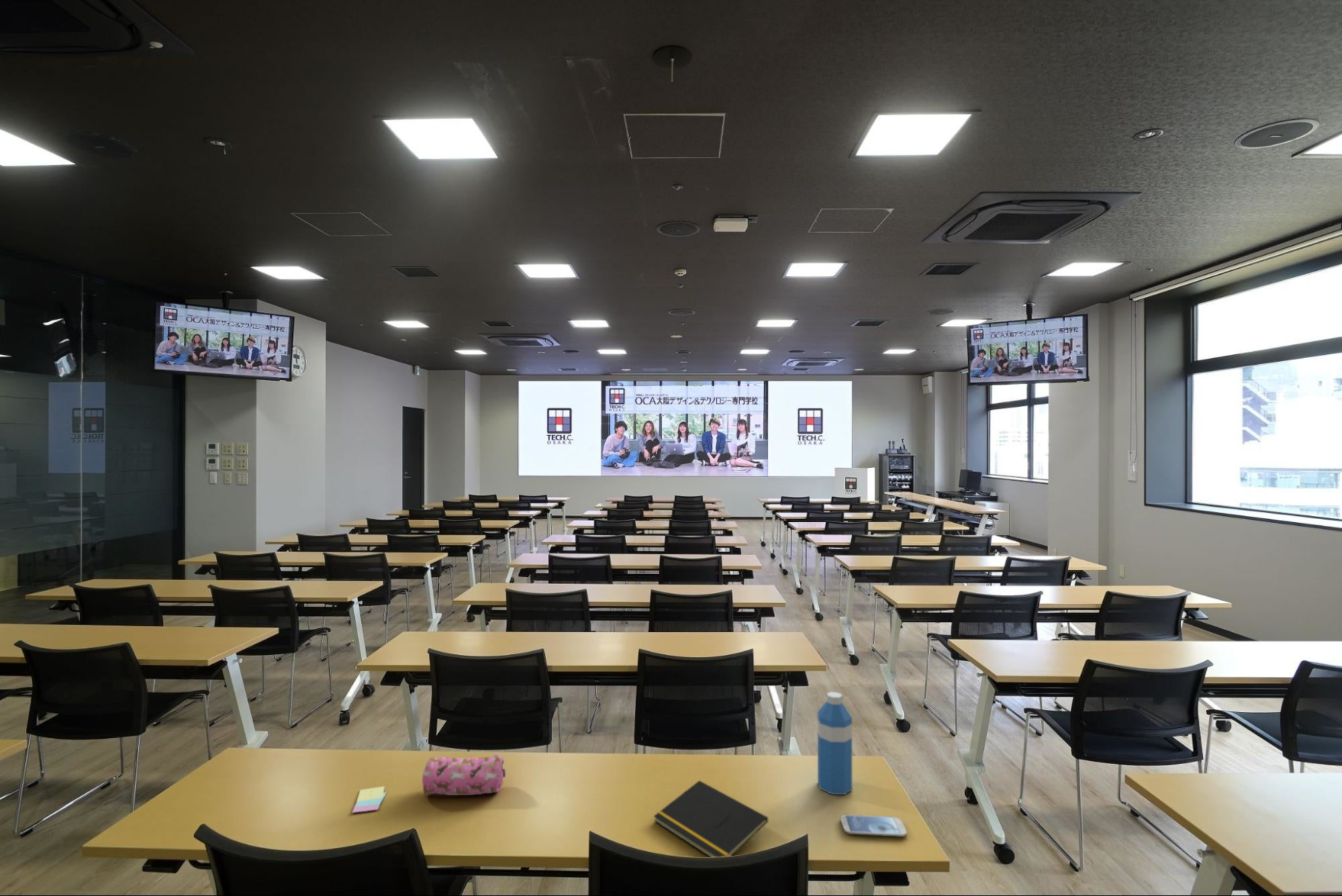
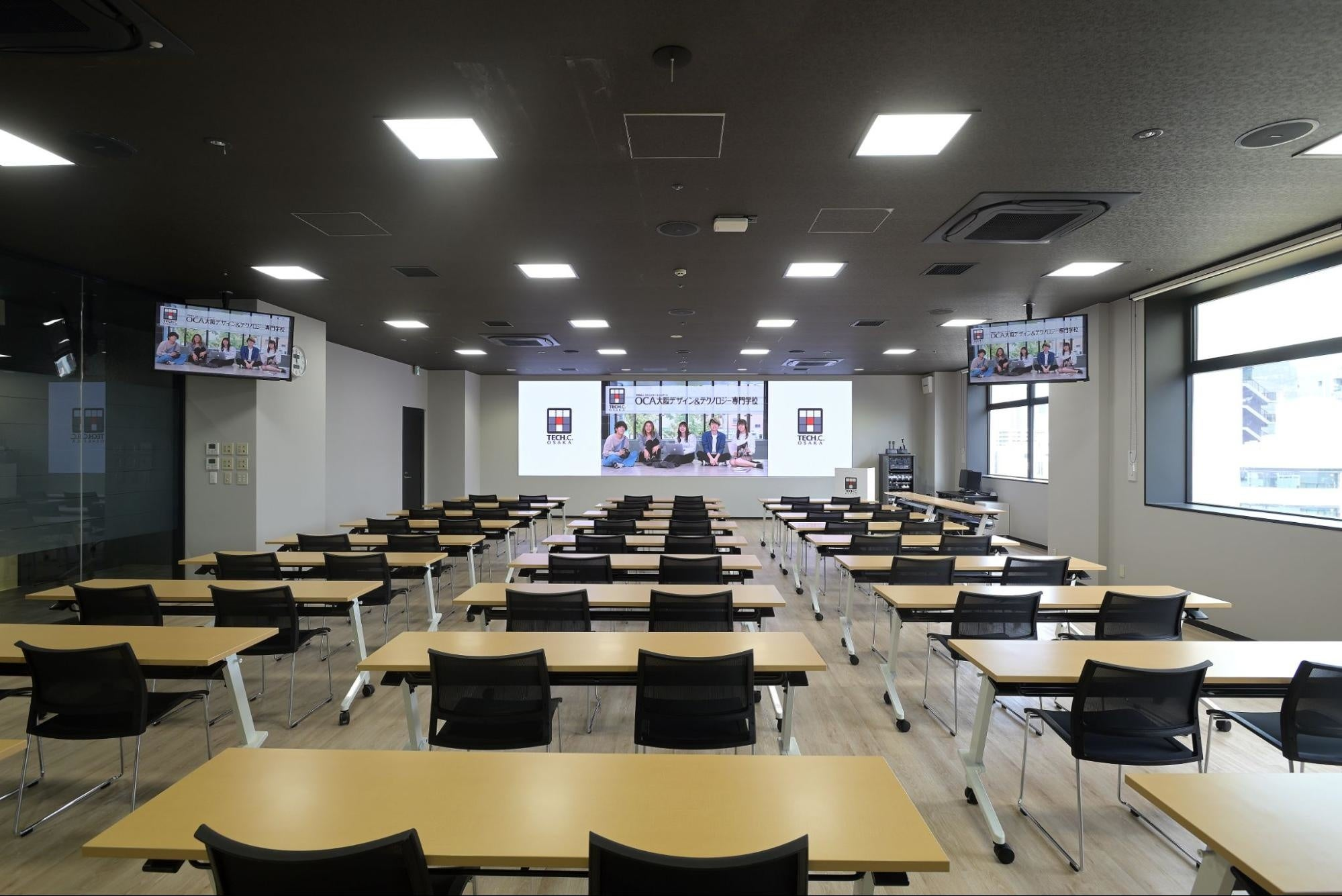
- notepad [653,780,769,858]
- sticky notes [351,785,387,813]
- smartphone [840,814,908,838]
- water bottle [817,691,853,795]
- pencil case [422,754,506,796]
